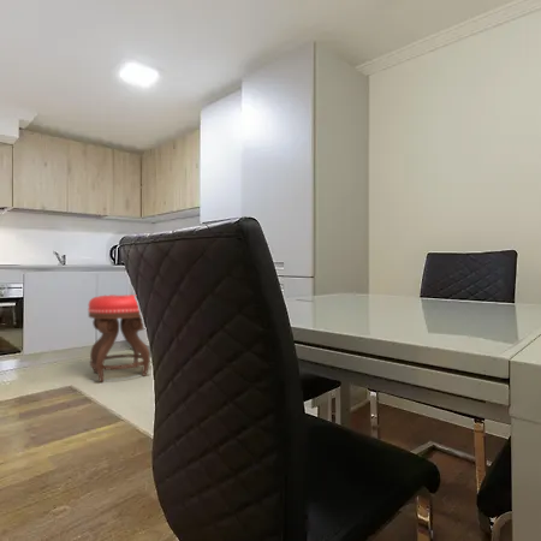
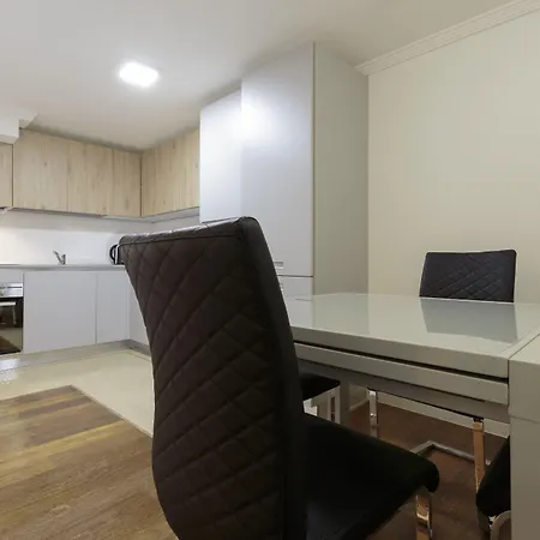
- stool [87,293,151,384]
